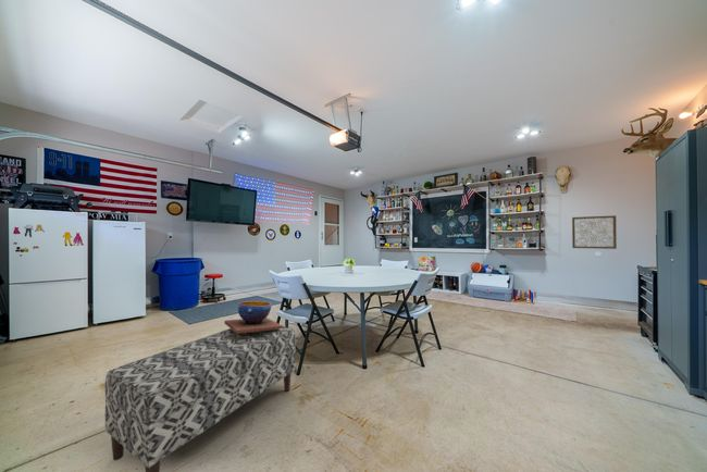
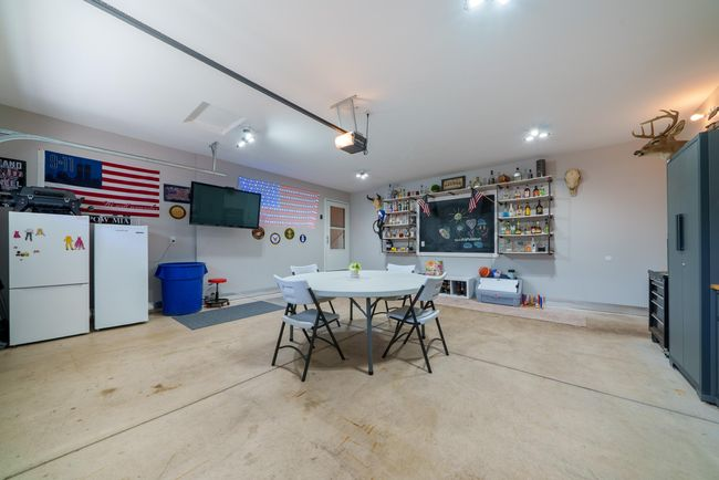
- decorative bowl [223,300,284,333]
- bench [104,325,297,472]
- wall art [571,214,618,250]
